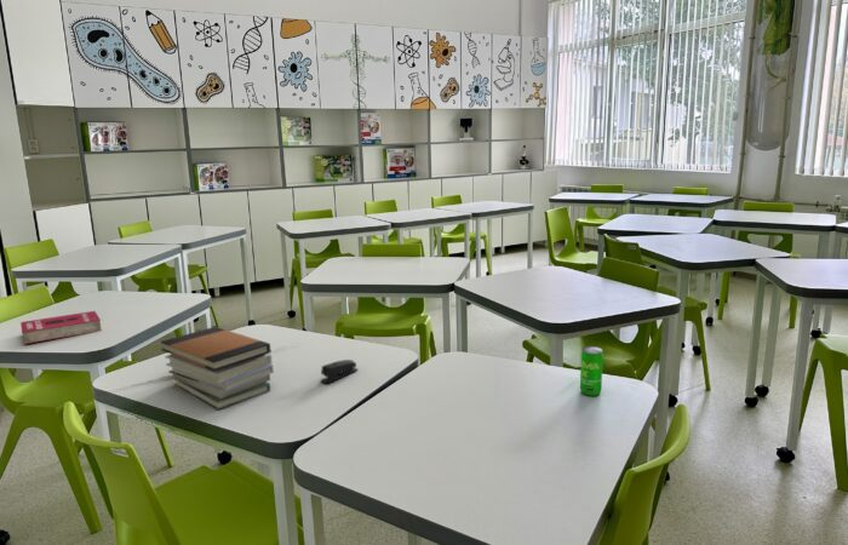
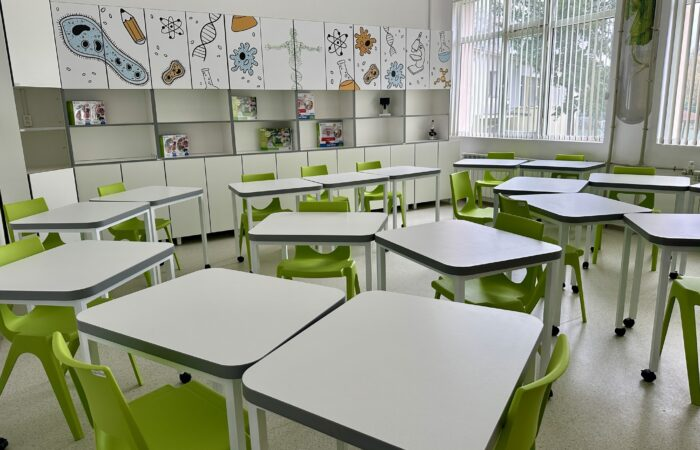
- beverage can [579,345,605,397]
- stapler [320,358,359,385]
- book stack [159,326,275,412]
- book [19,310,103,345]
